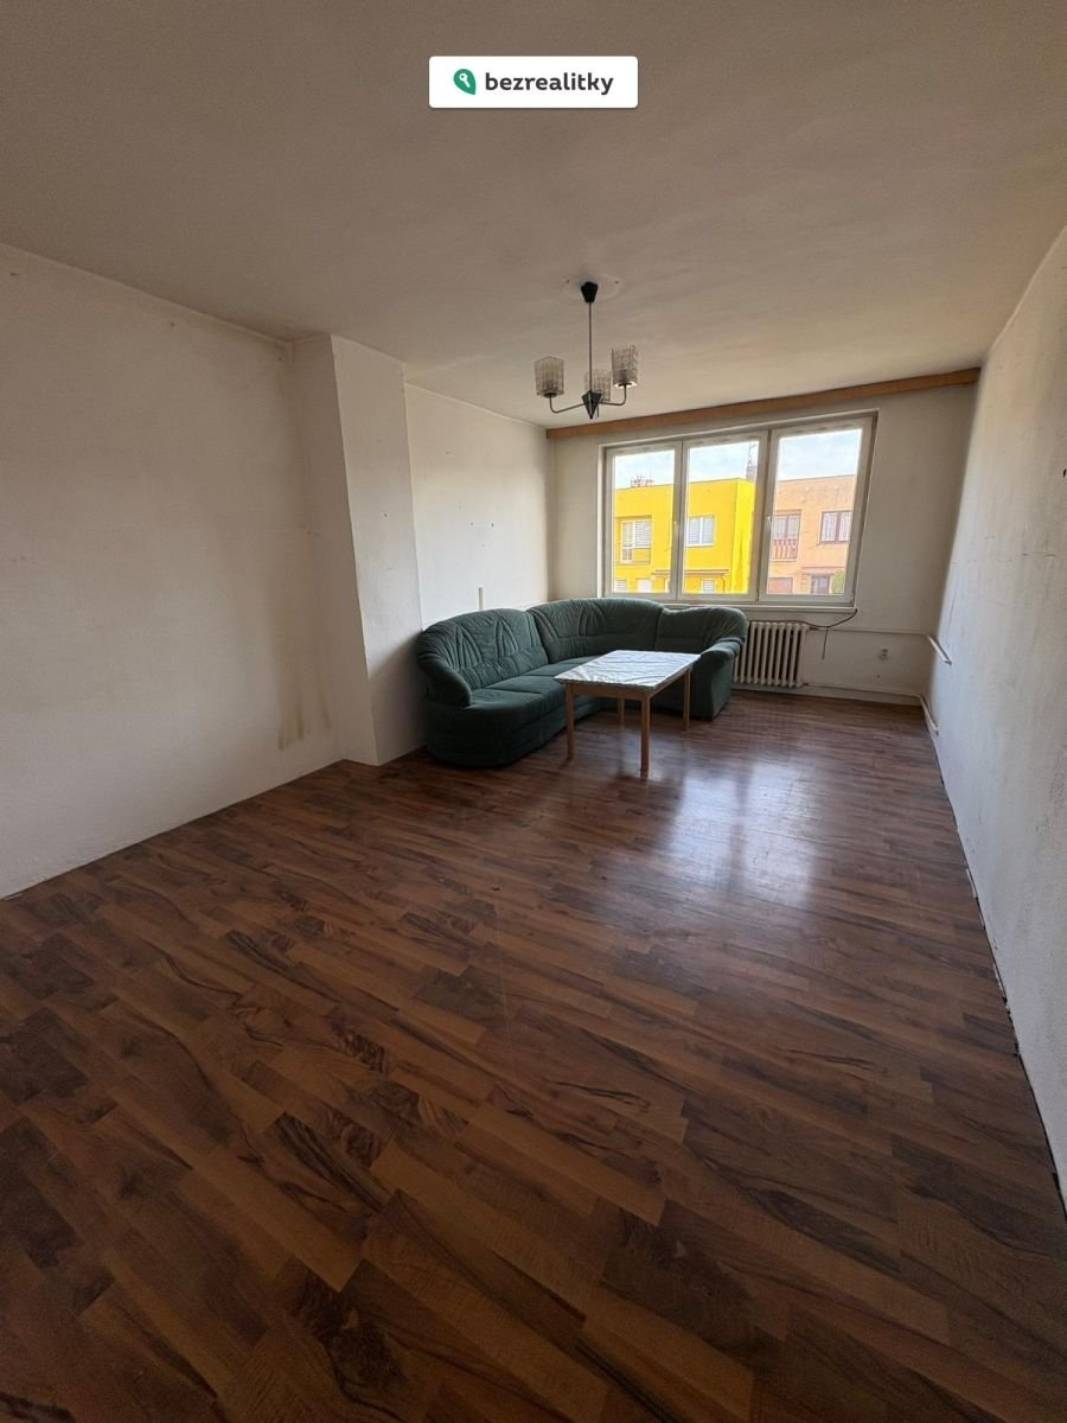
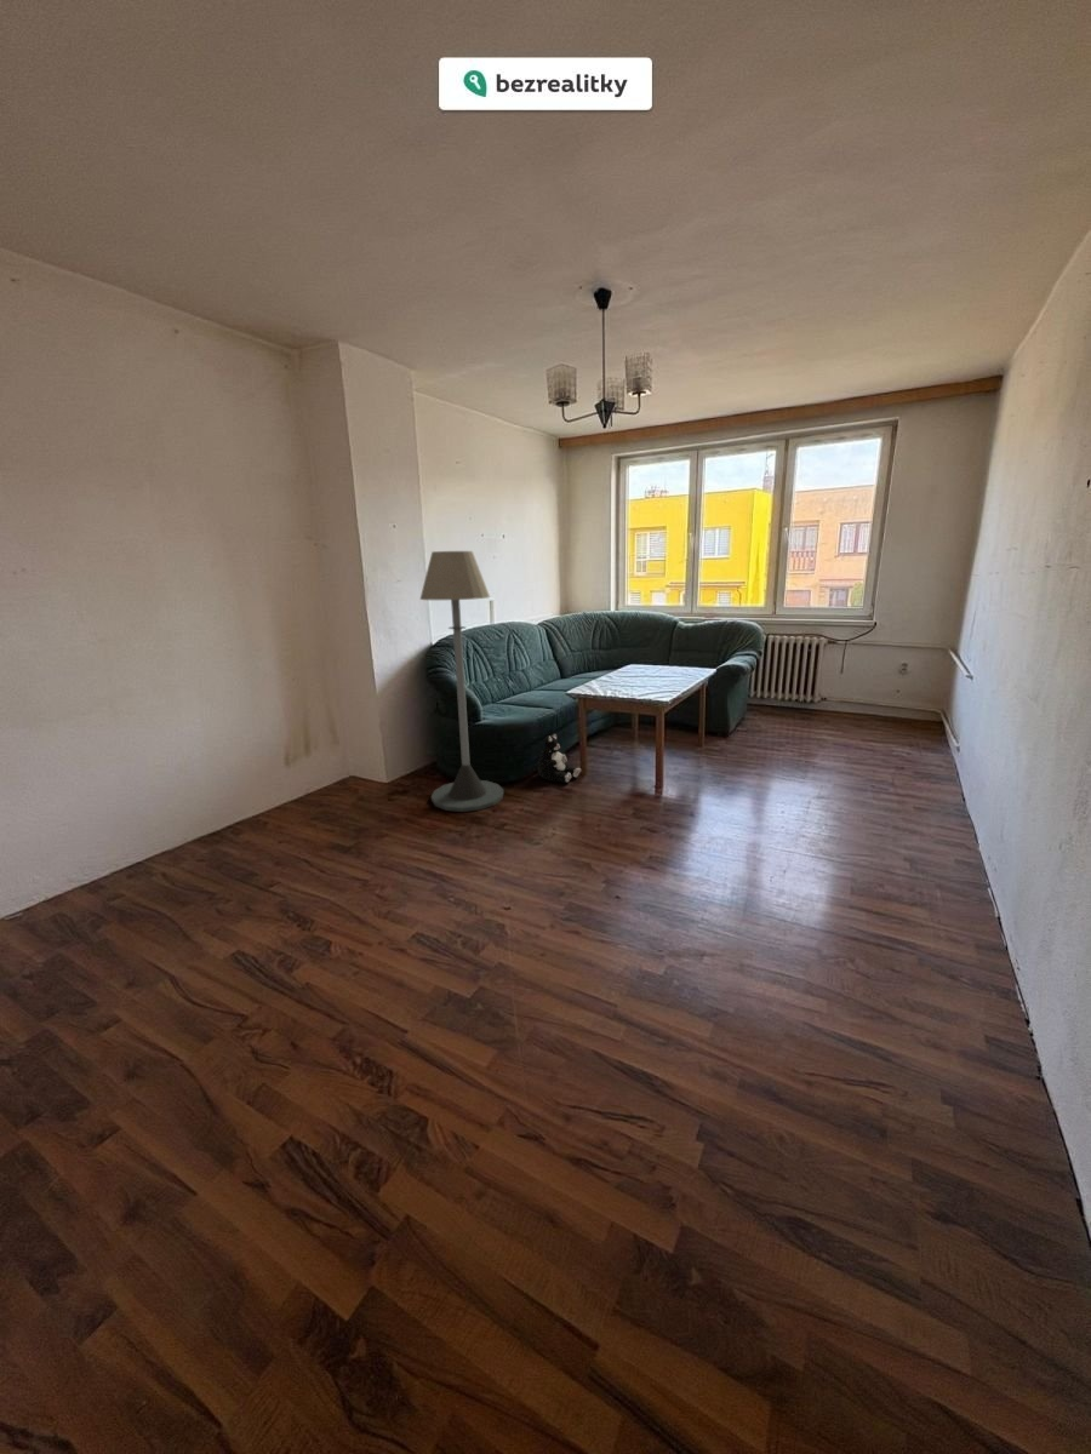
+ plush toy [537,733,582,784]
+ floor lamp [419,550,504,813]
